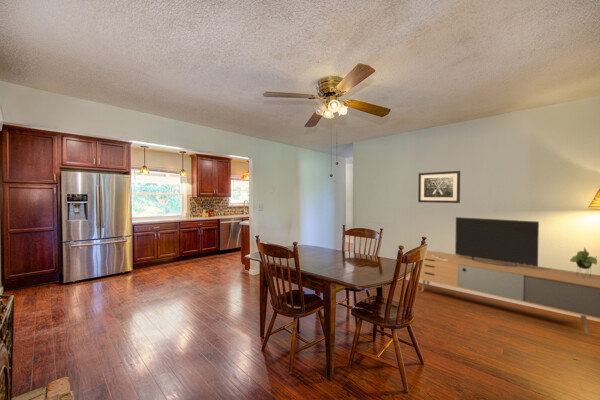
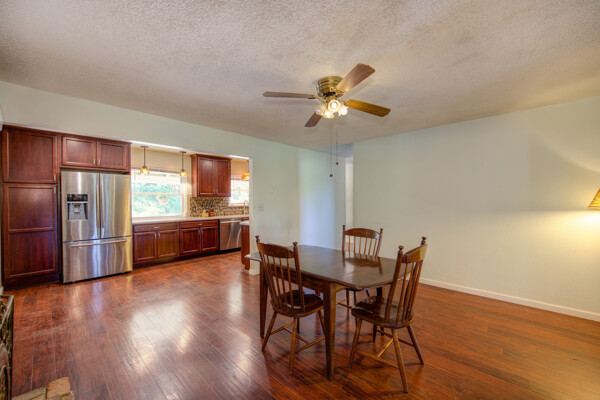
- media console [407,216,600,335]
- wall art [417,170,461,204]
